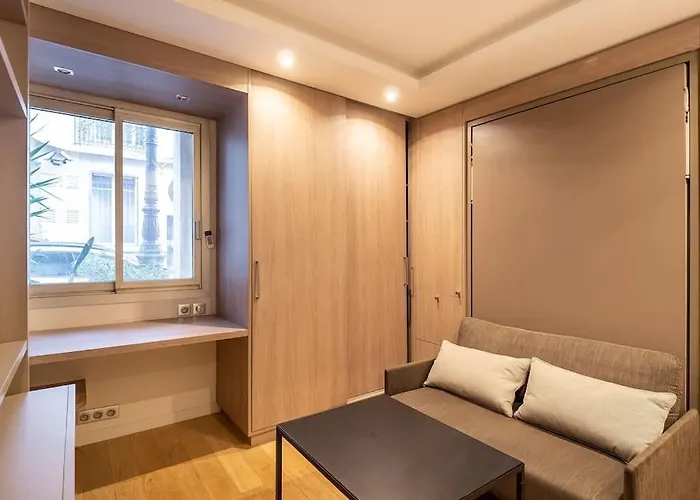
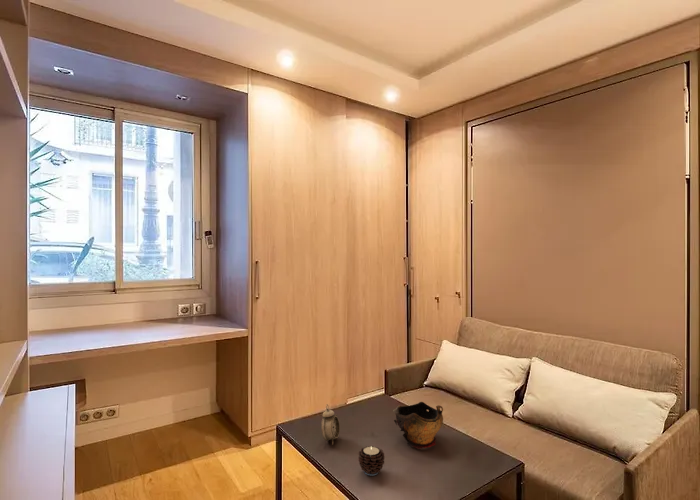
+ decorative bowl [392,401,444,450]
+ candle [357,445,386,477]
+ alarm clock [320,403,341,446]
